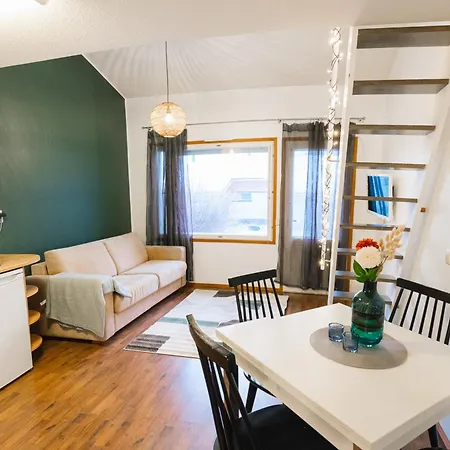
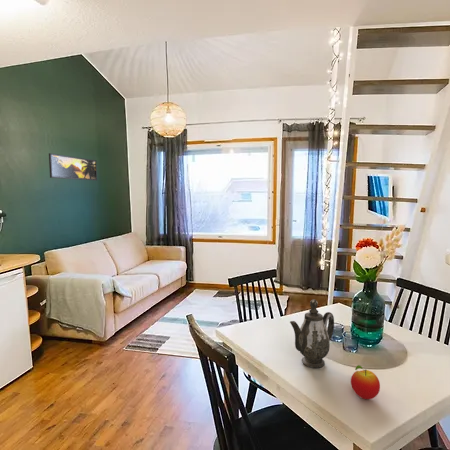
+ apple [350,364,381,400]
+ teapot [289,298,335,369]
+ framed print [48,152,98,181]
